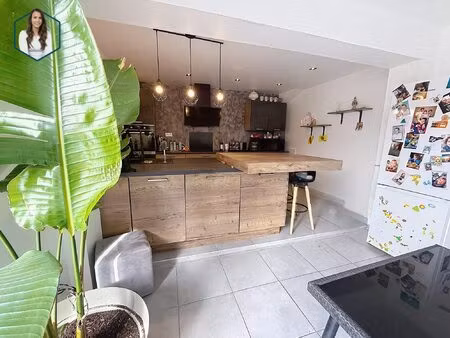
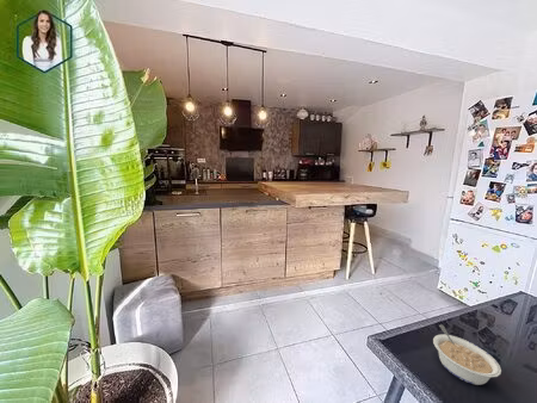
+ legume [432,323,502,386]
